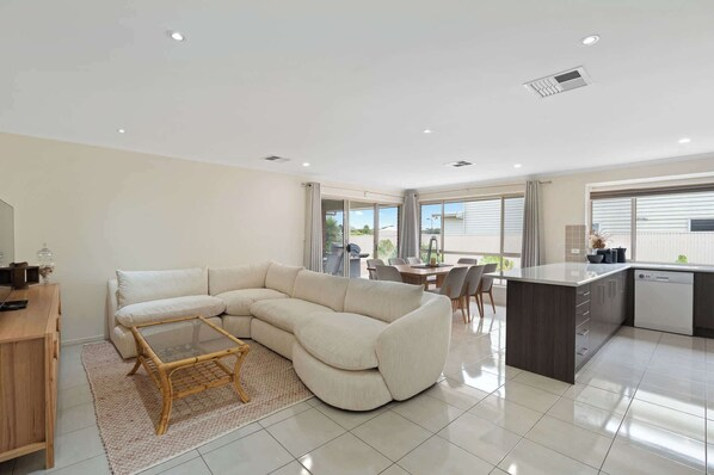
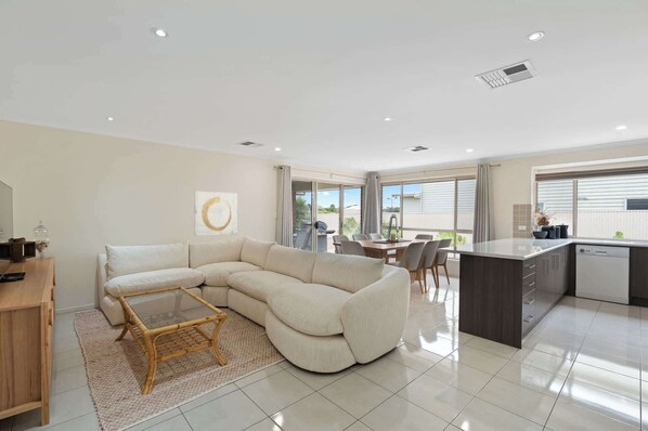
+ wall art [193,191,238,237]
